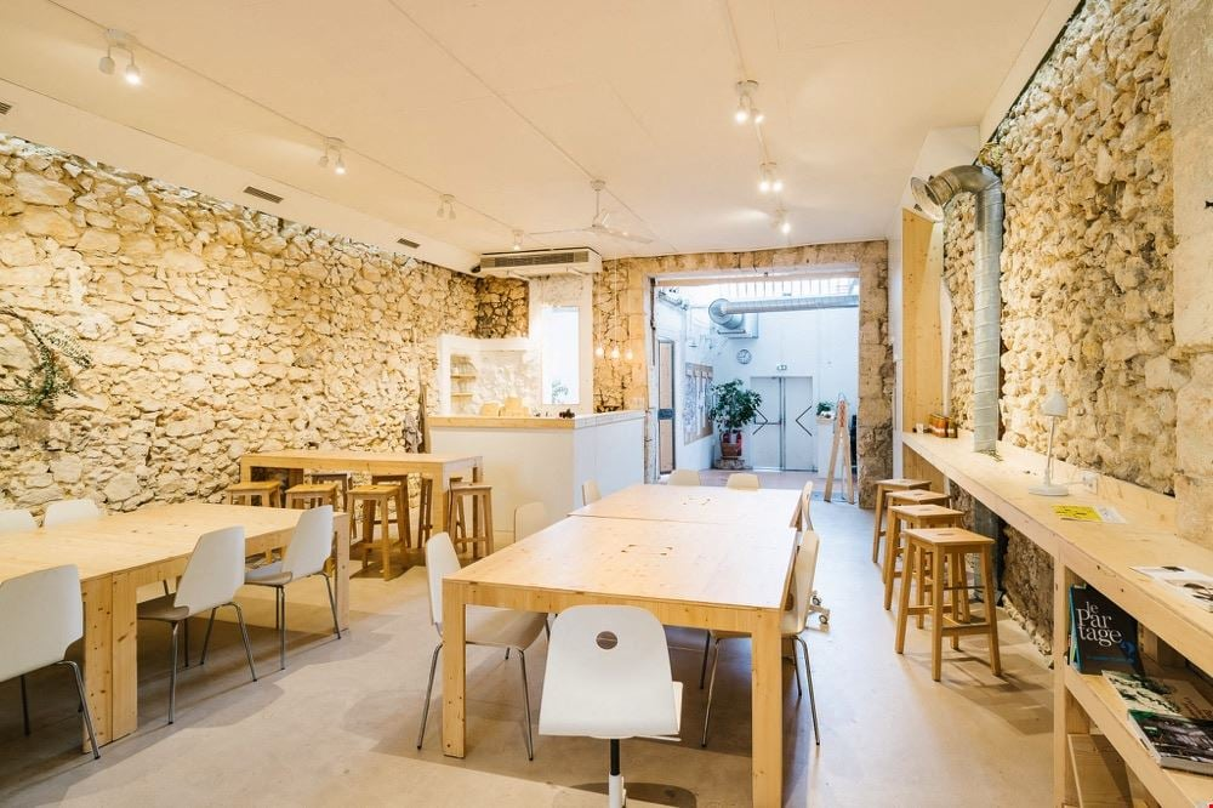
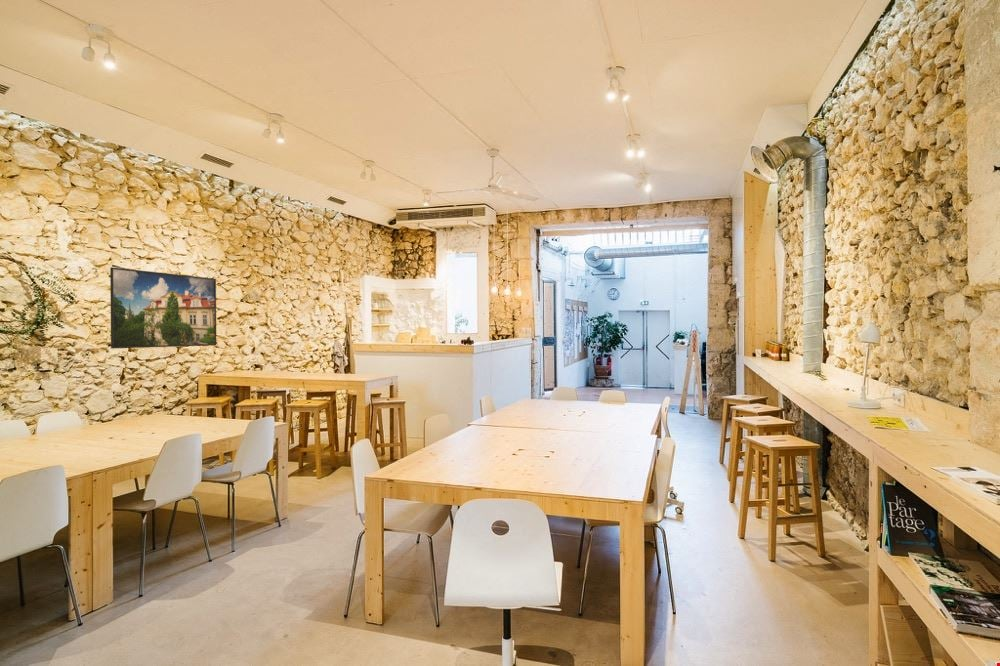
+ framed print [109,266,217,350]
